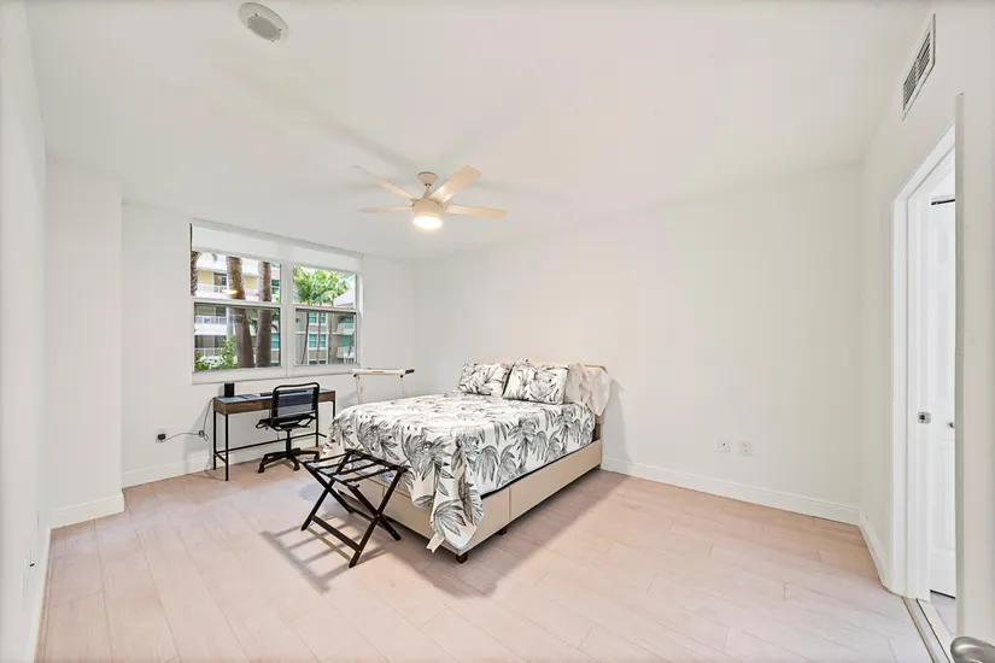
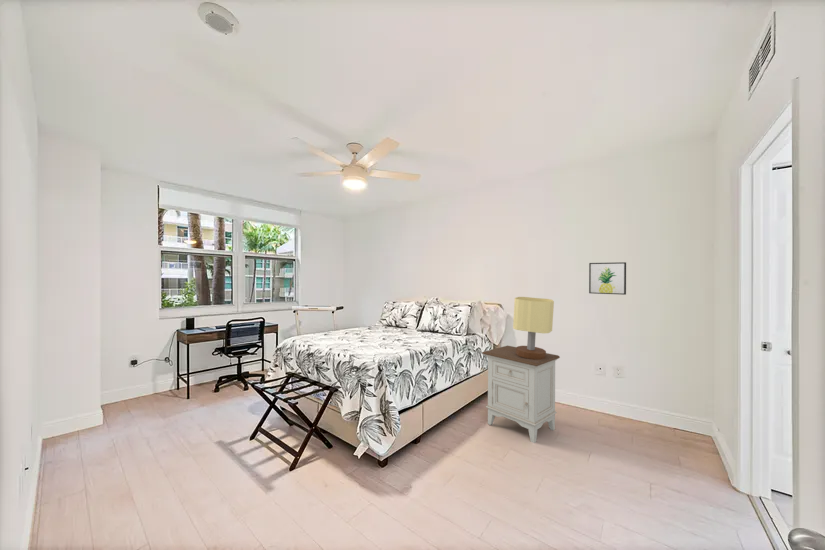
+ wall art [588,261,627,296]
+ nightstand [481,345,561,444]
+ table lamp [512,296,555,359]
